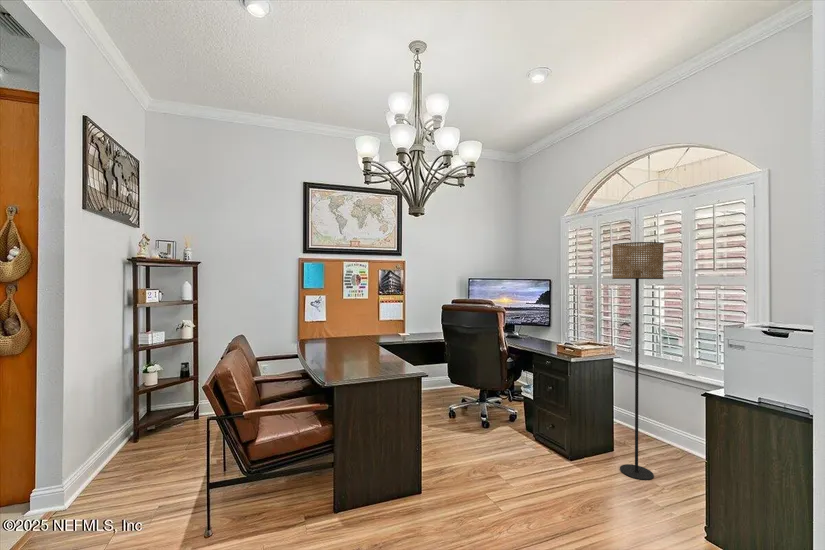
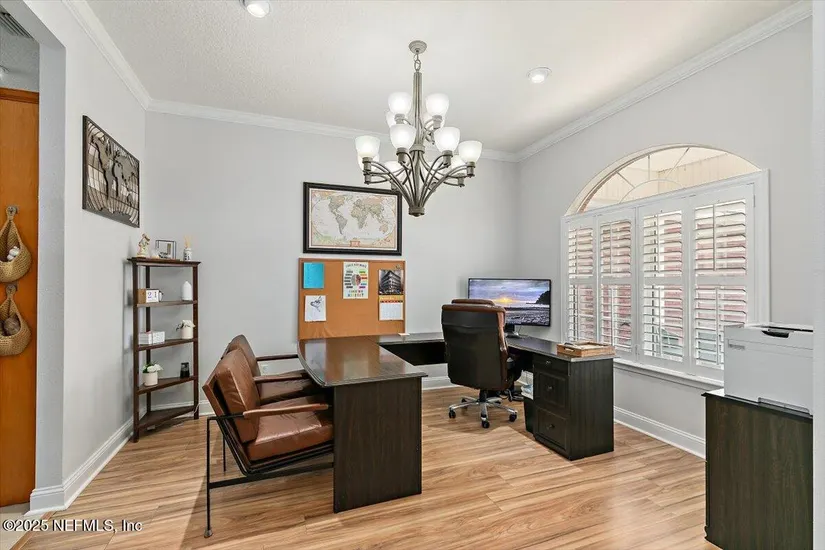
- floor lamp [611,241,665,481]
